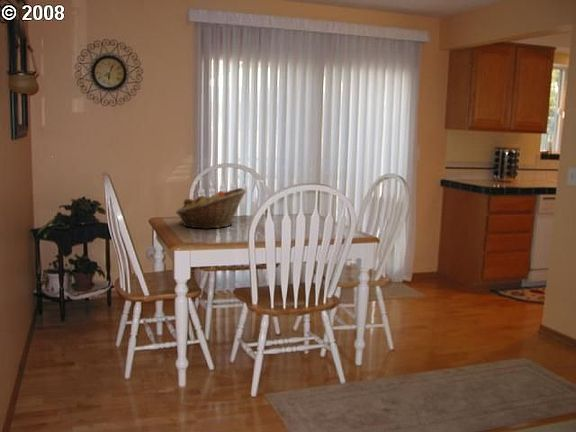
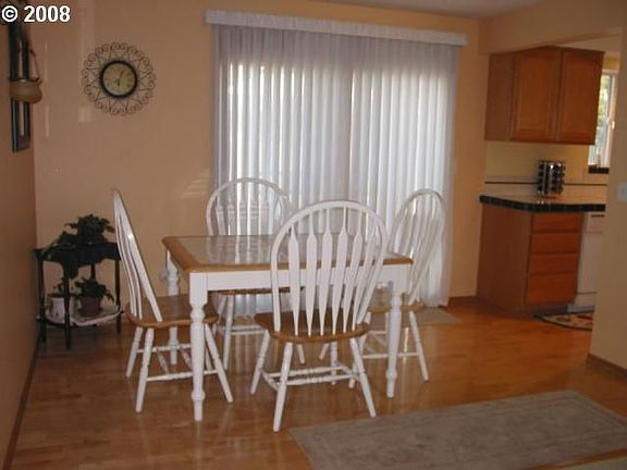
- fruit basket [175,187,247,230]
